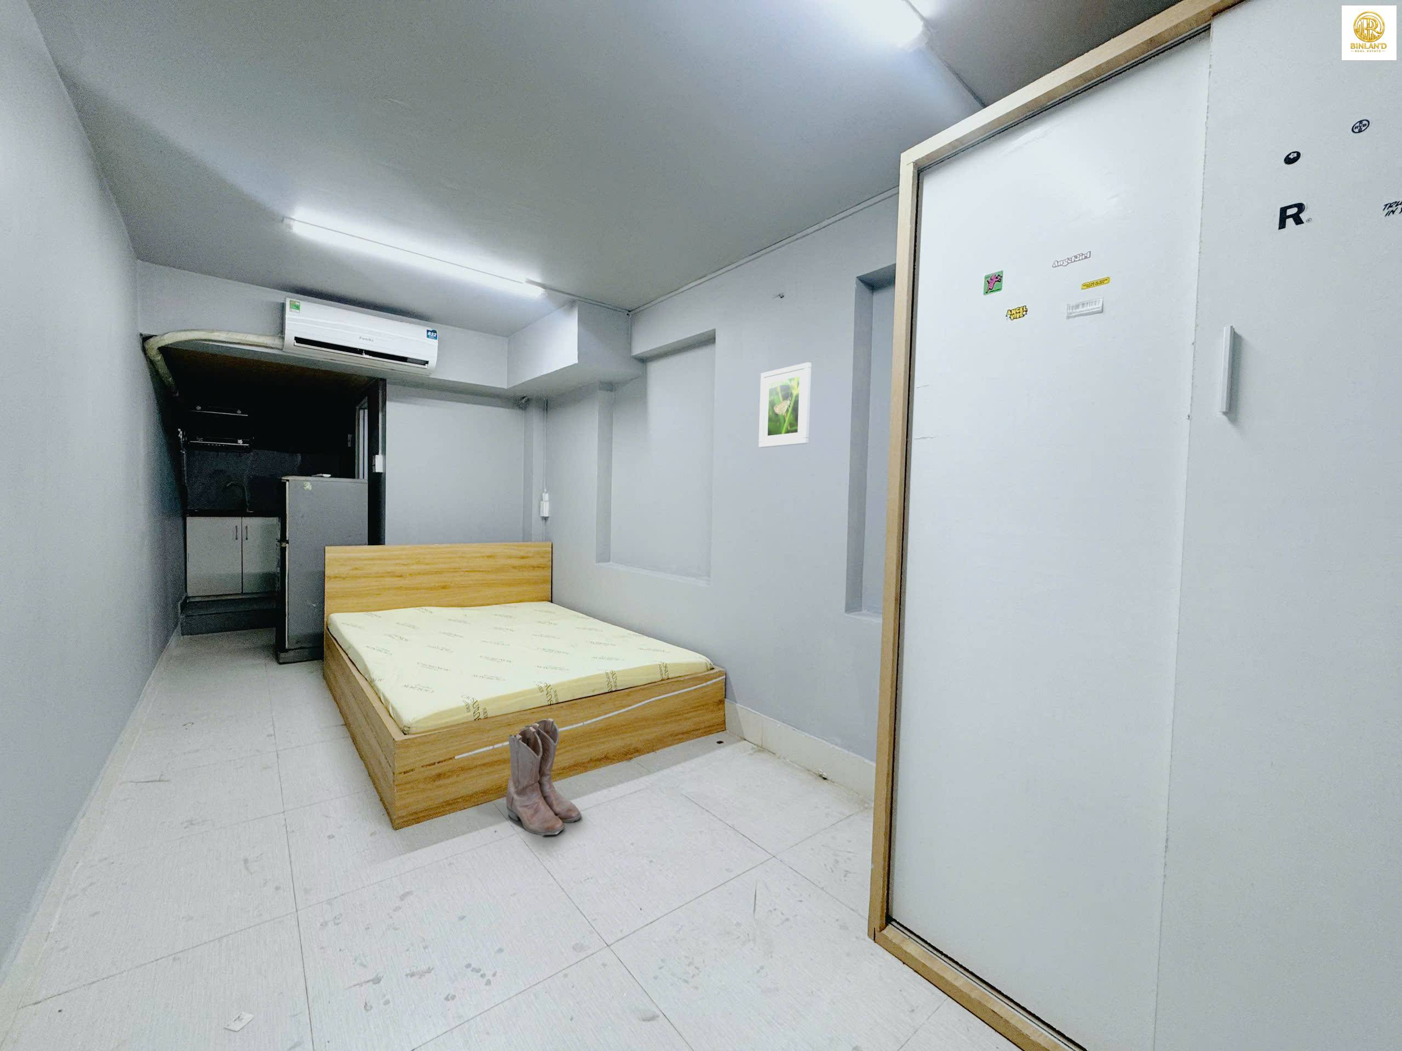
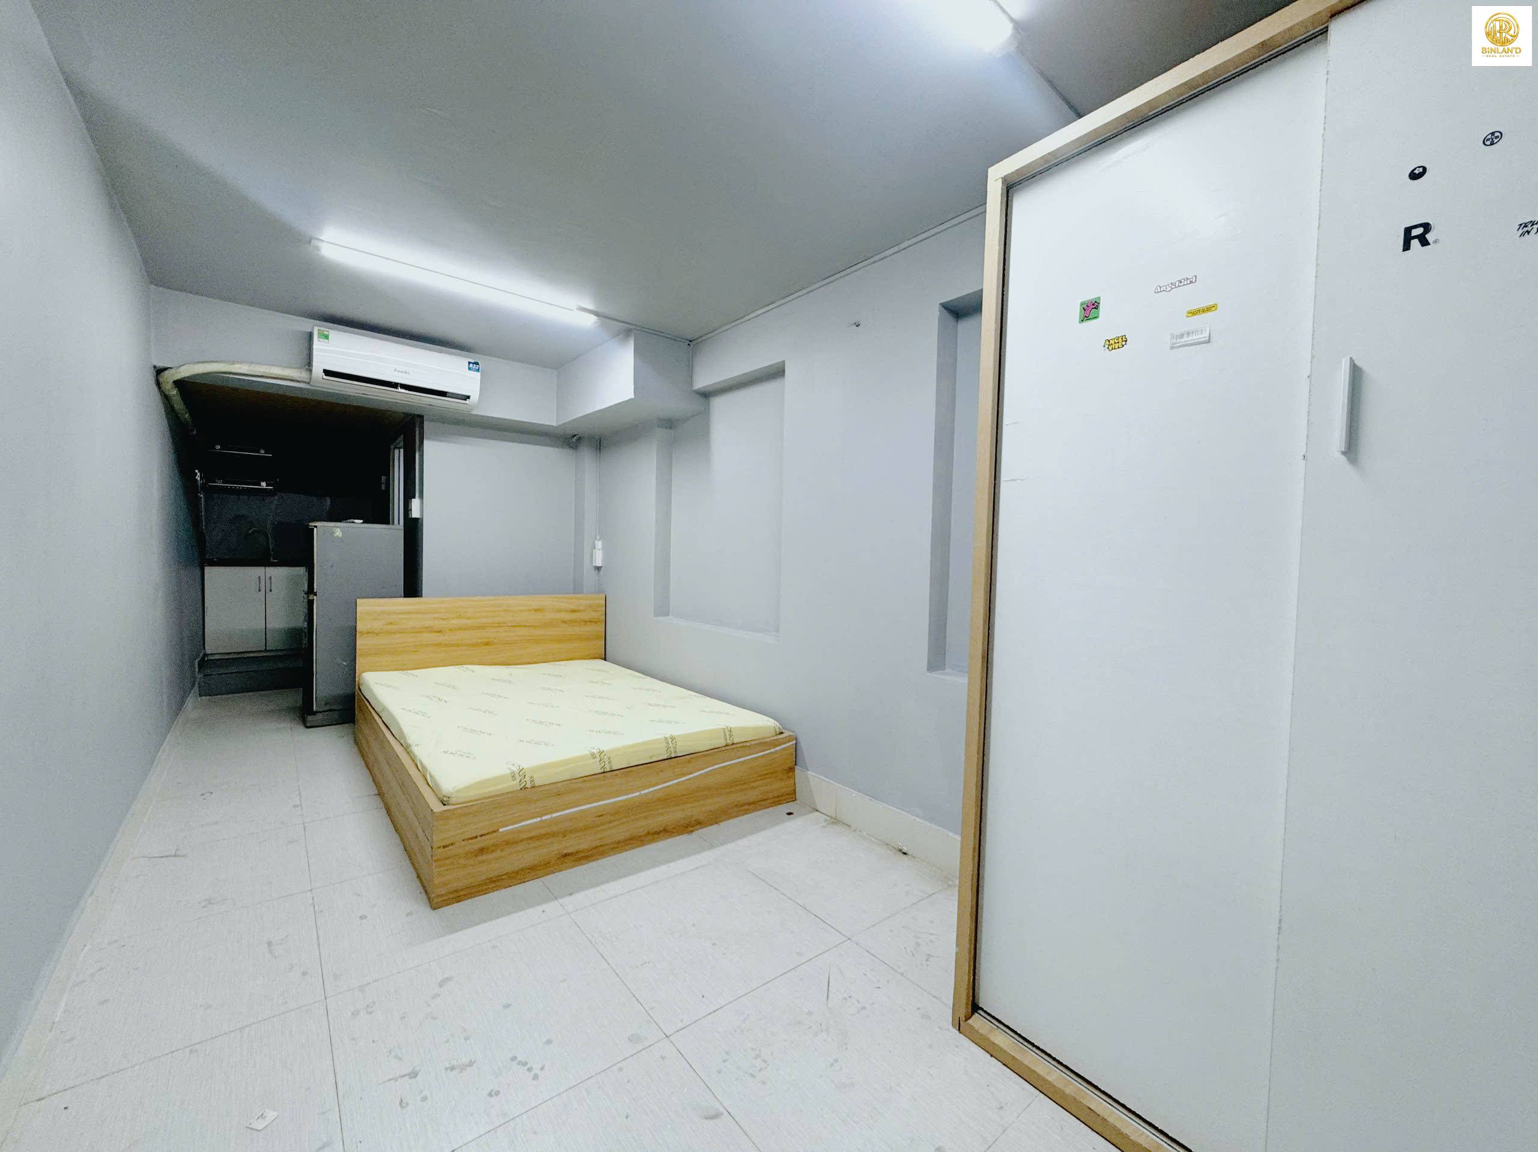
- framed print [758,362,812,448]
- boots [506,718,582,837]
